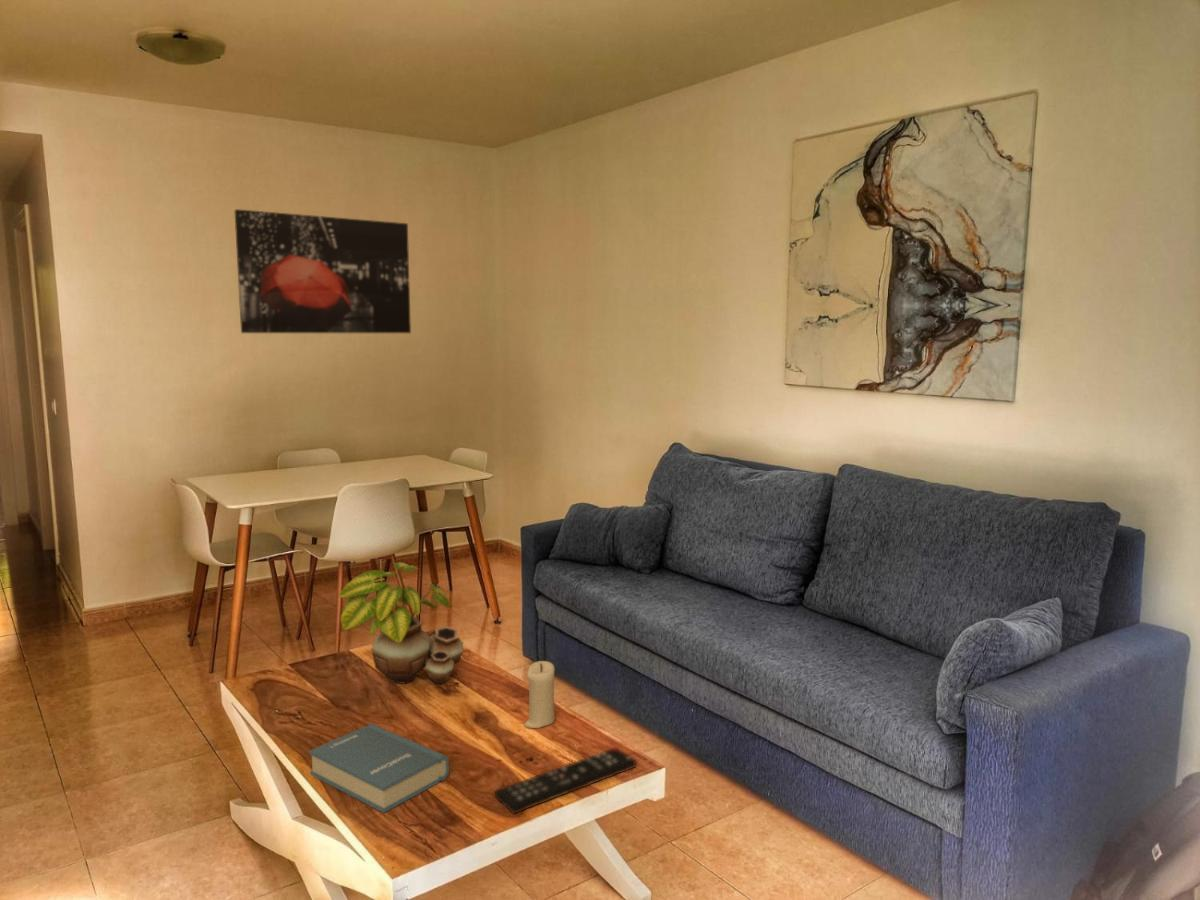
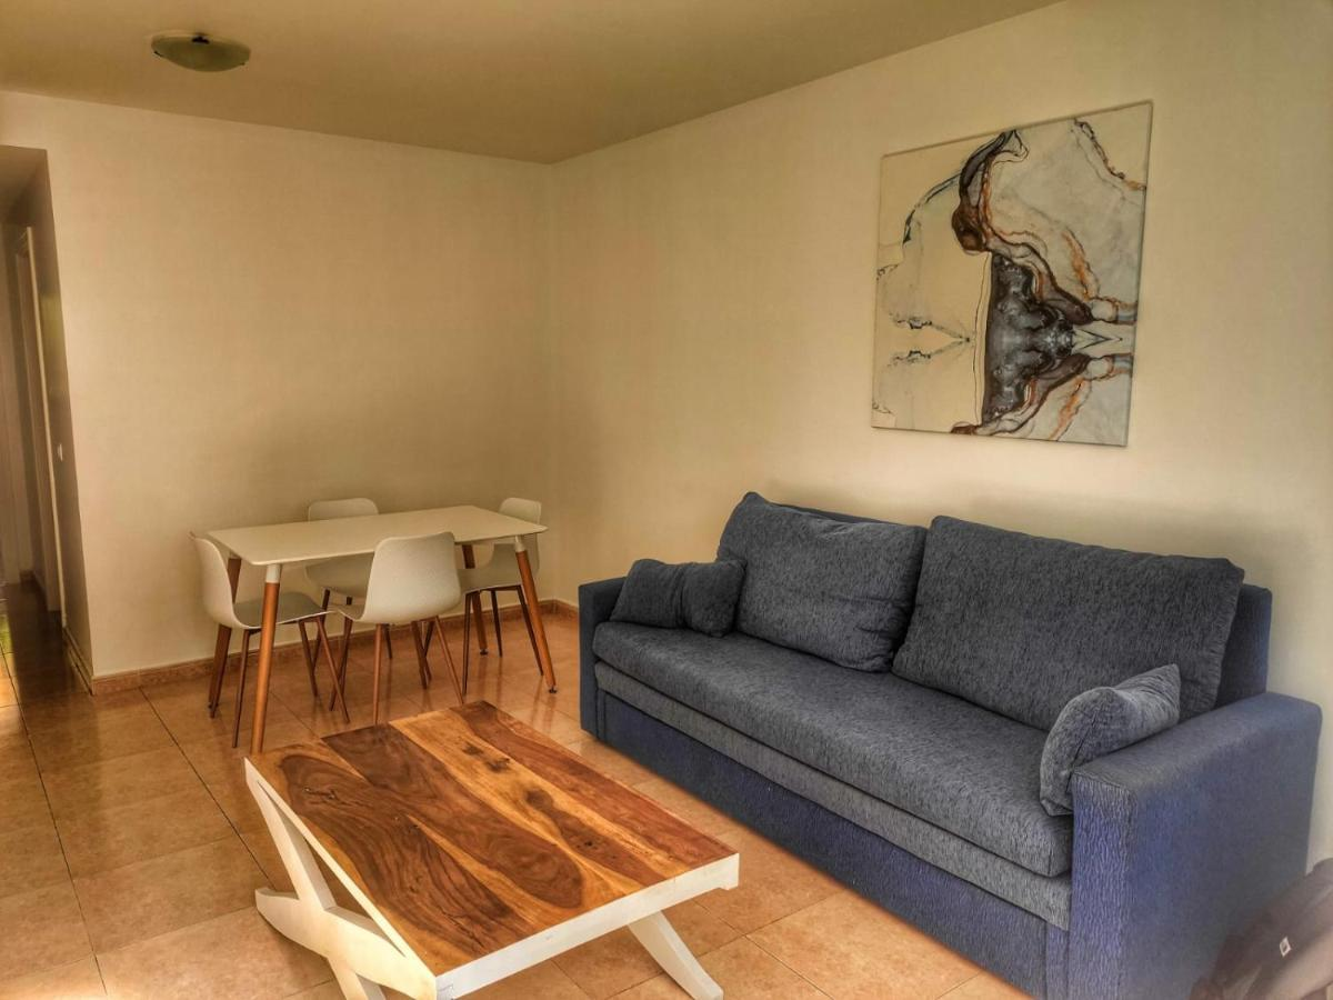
- remote control [494,746,637,815]
- candle [523,660,556,729]
- potted plant [338,561,464,685]
- wall art [234,208,412,334]
- hardback book [308,723,450,814]
